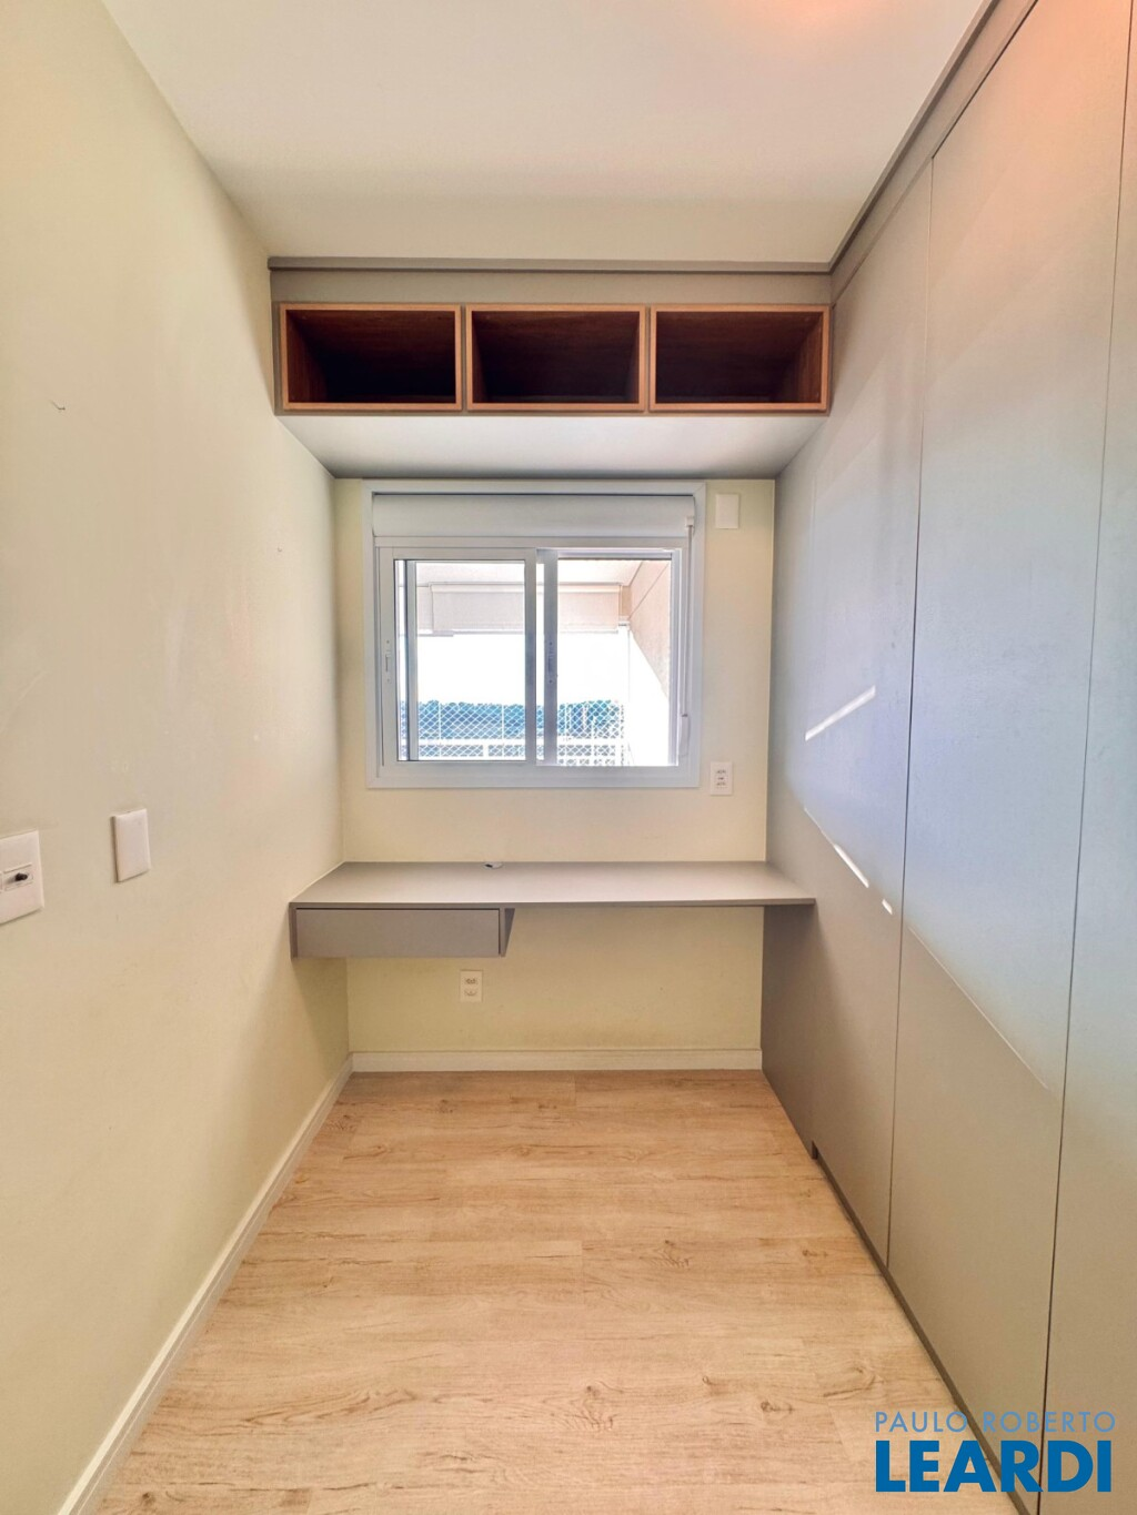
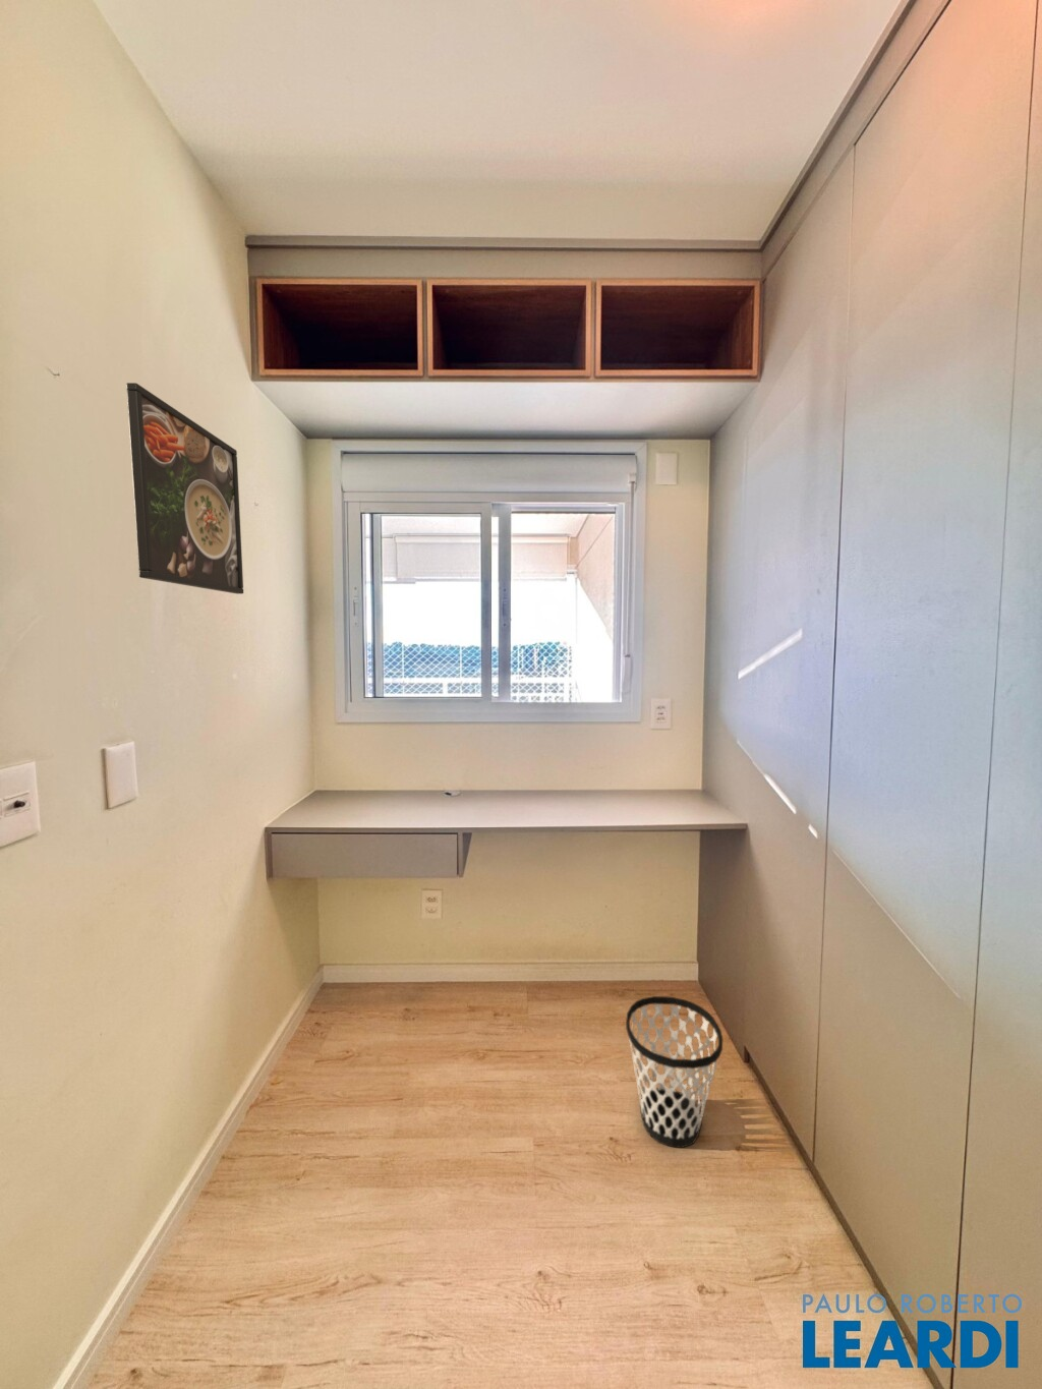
+ wastebasket [625,995,723,1148]
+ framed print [125,382,244,595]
